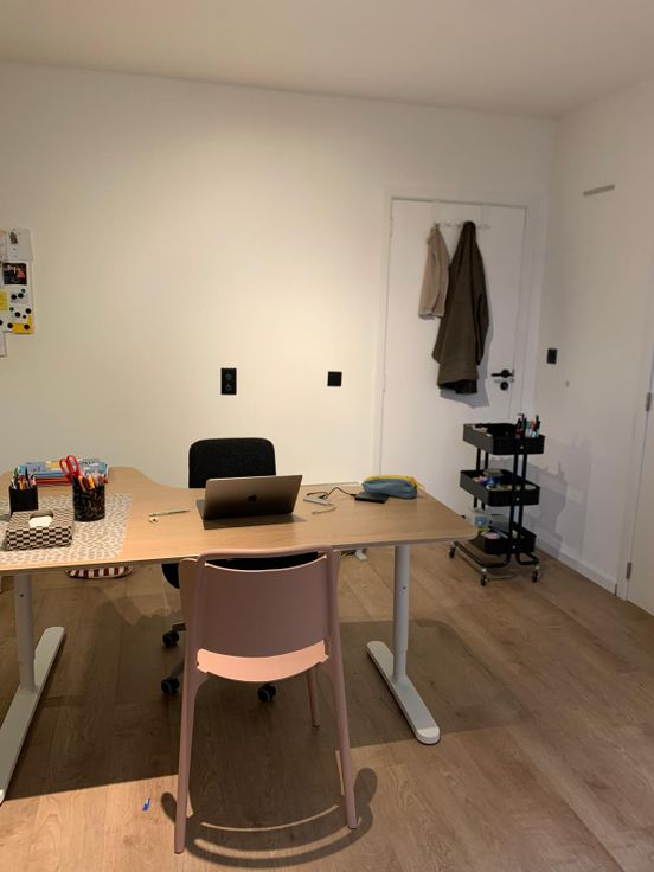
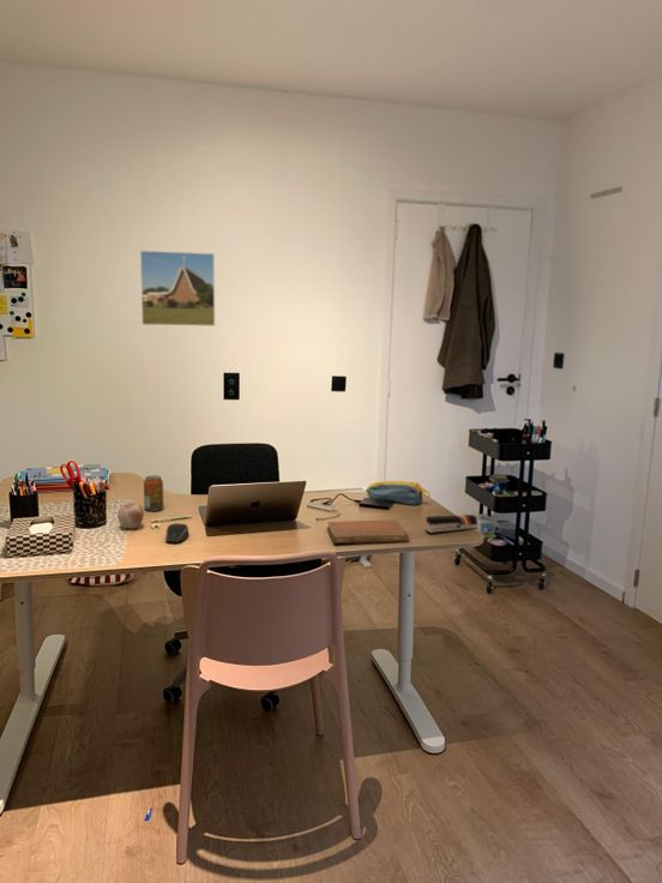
+ stapler [425,513,479,535]
+ notebook [325,519,410,545]
+ apple [116,501,145,529]
+ beverage can [143,474,164,512]
+ computer mouse [164,522,189,543]
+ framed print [139,250,216,328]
